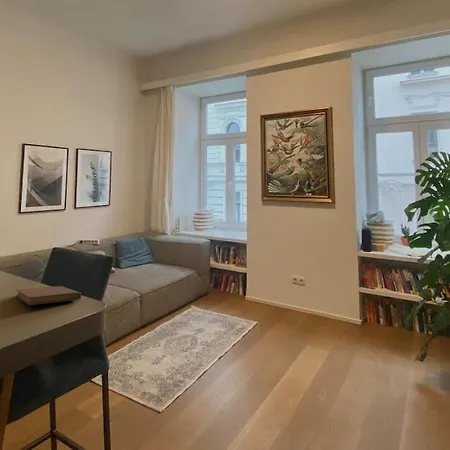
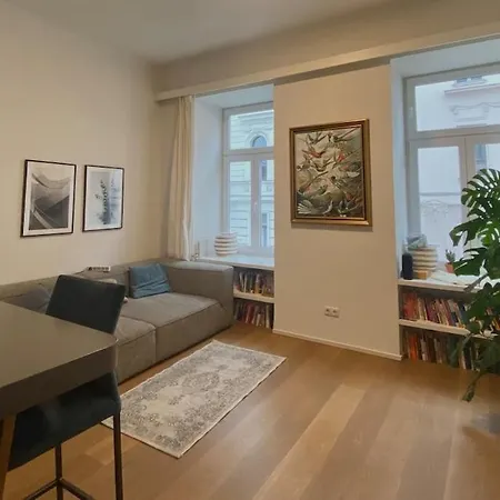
- notebook [15,285,82,306]
